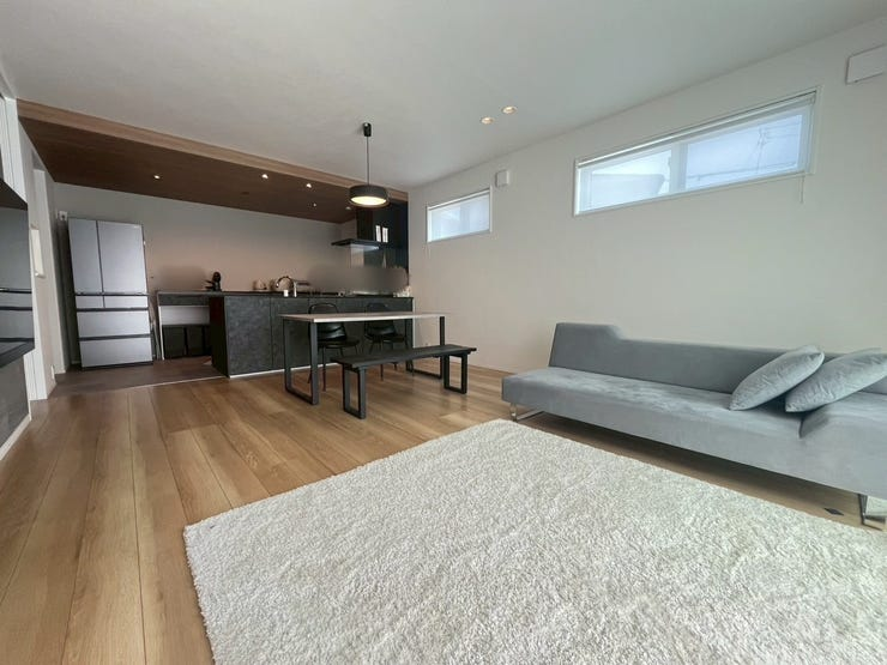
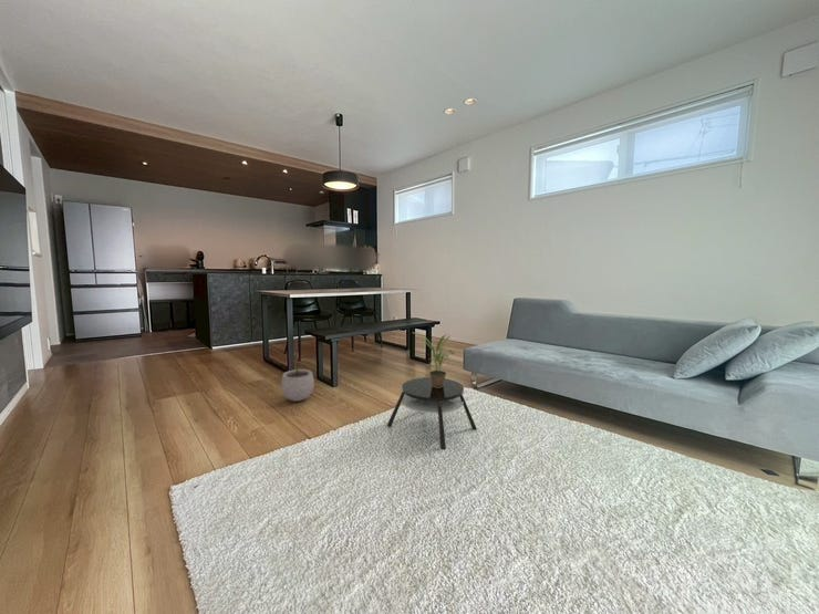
+ plant pot [280,361,315,403]
+ potted plant [411,331,456,388]
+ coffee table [386,376,478,450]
